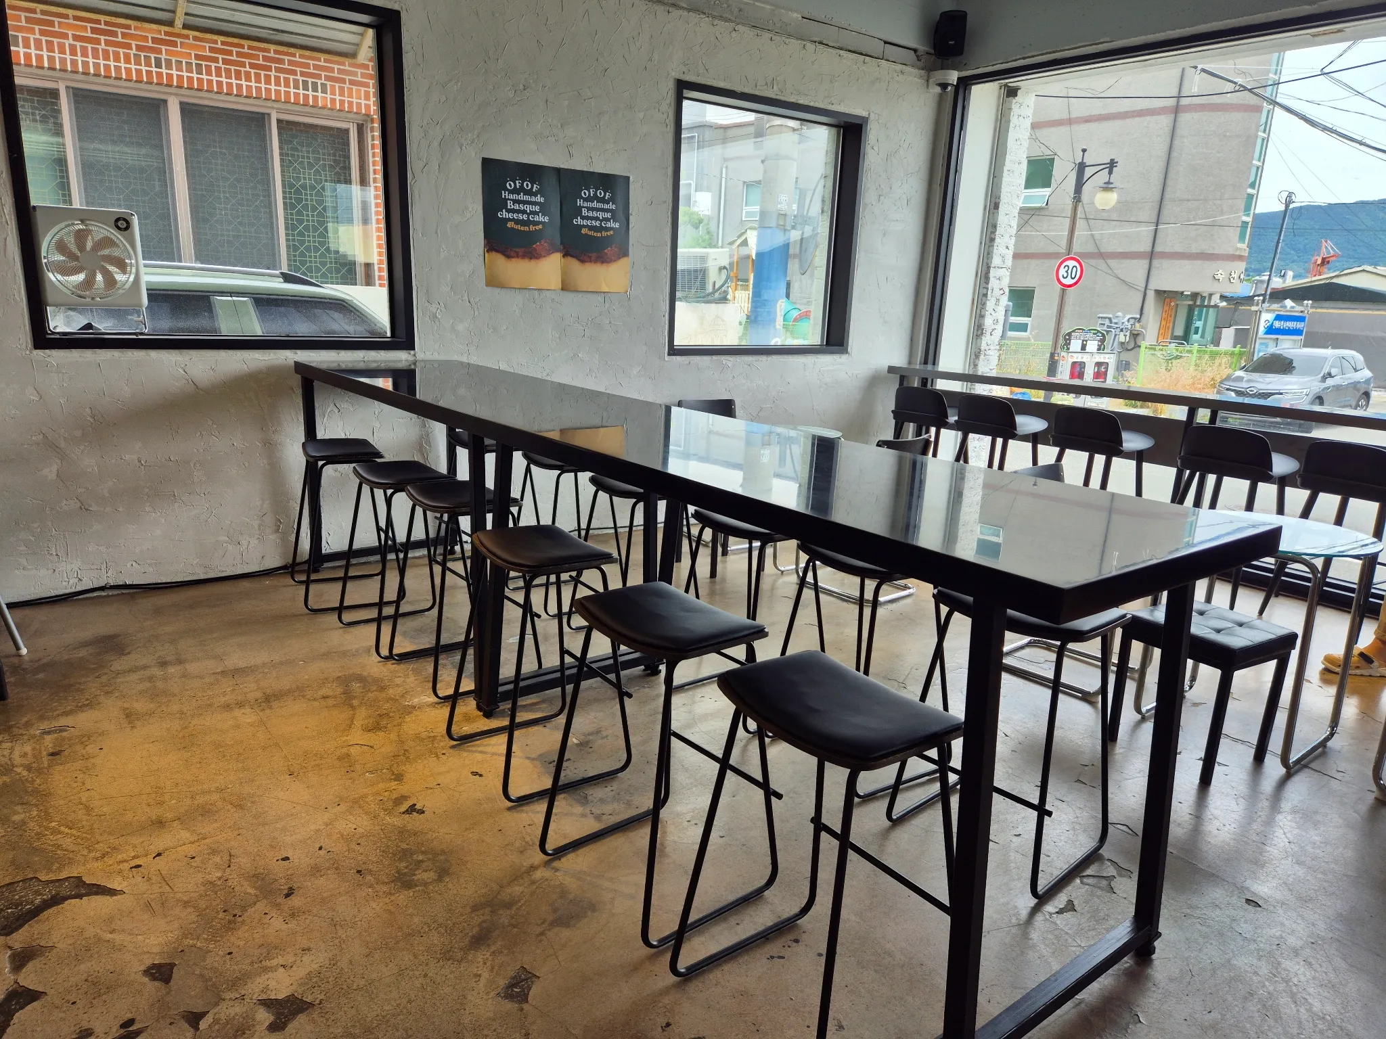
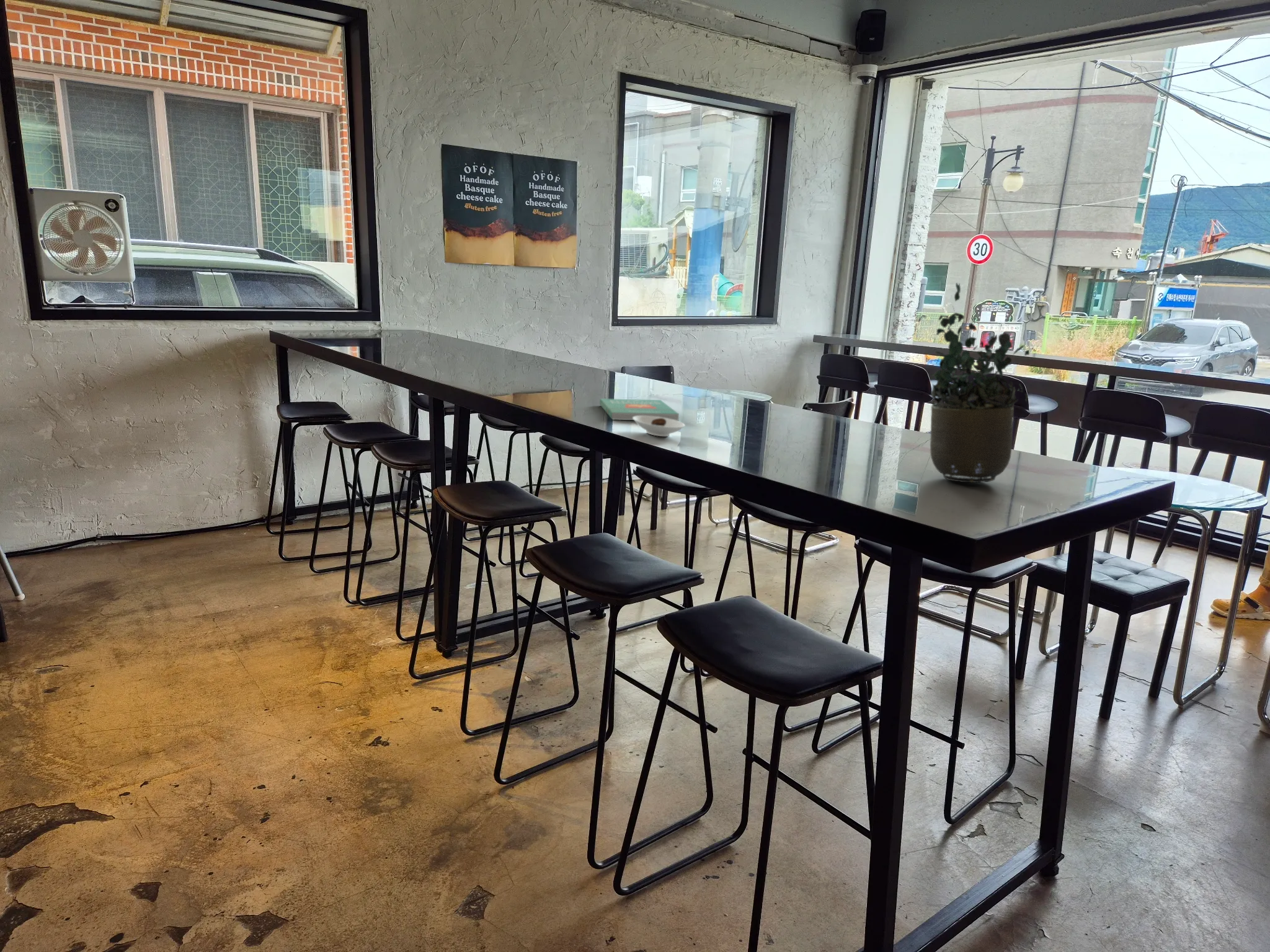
+ potted plant [917,282,1030,483]
+ saucer [633,416,685,437]
+ book [599,398,680,421]
